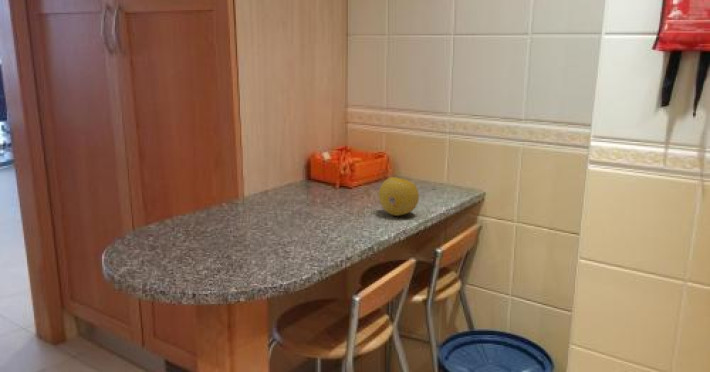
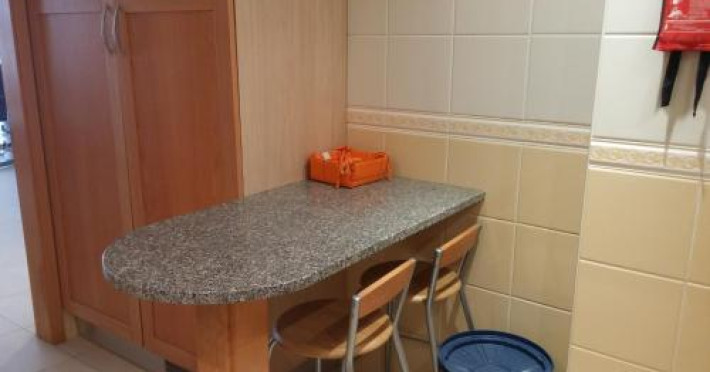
- fruit [378,176,420,217]
